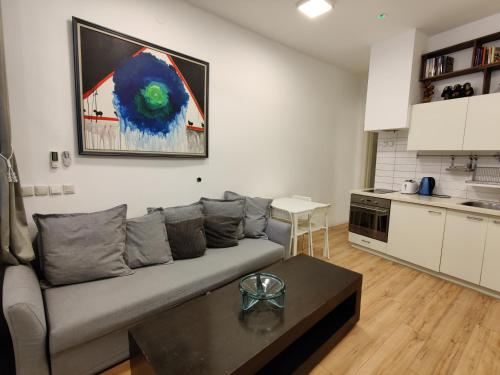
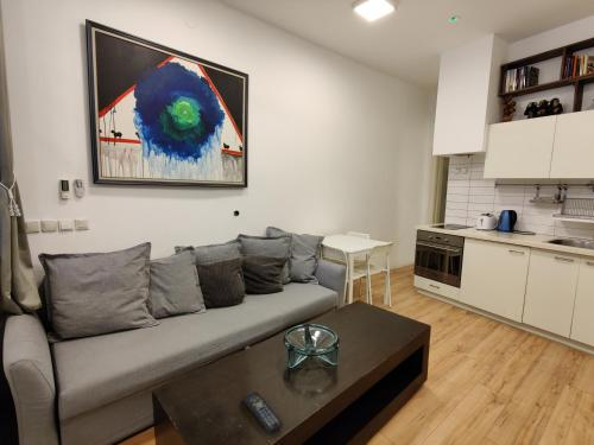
+ remote control [241,390,284,434]
